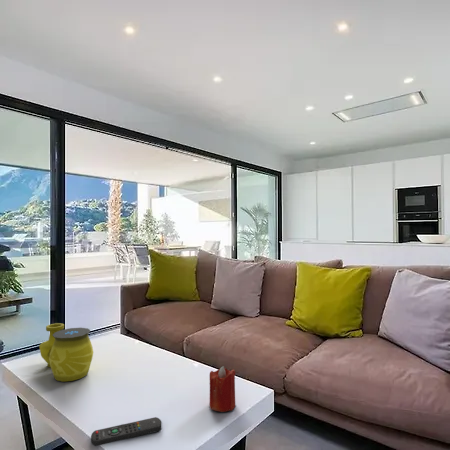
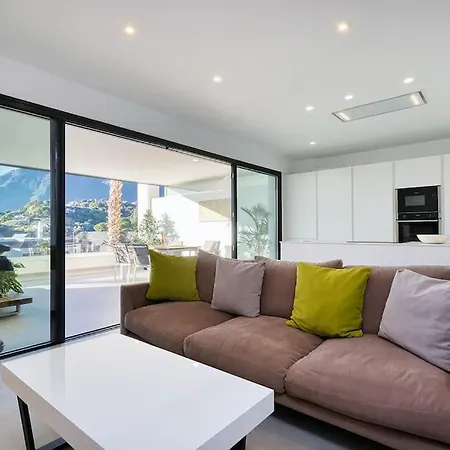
- remote control [90,416,163,447]
- candle [209,365,236,413]
- decorative vase [38,322,94,383]
